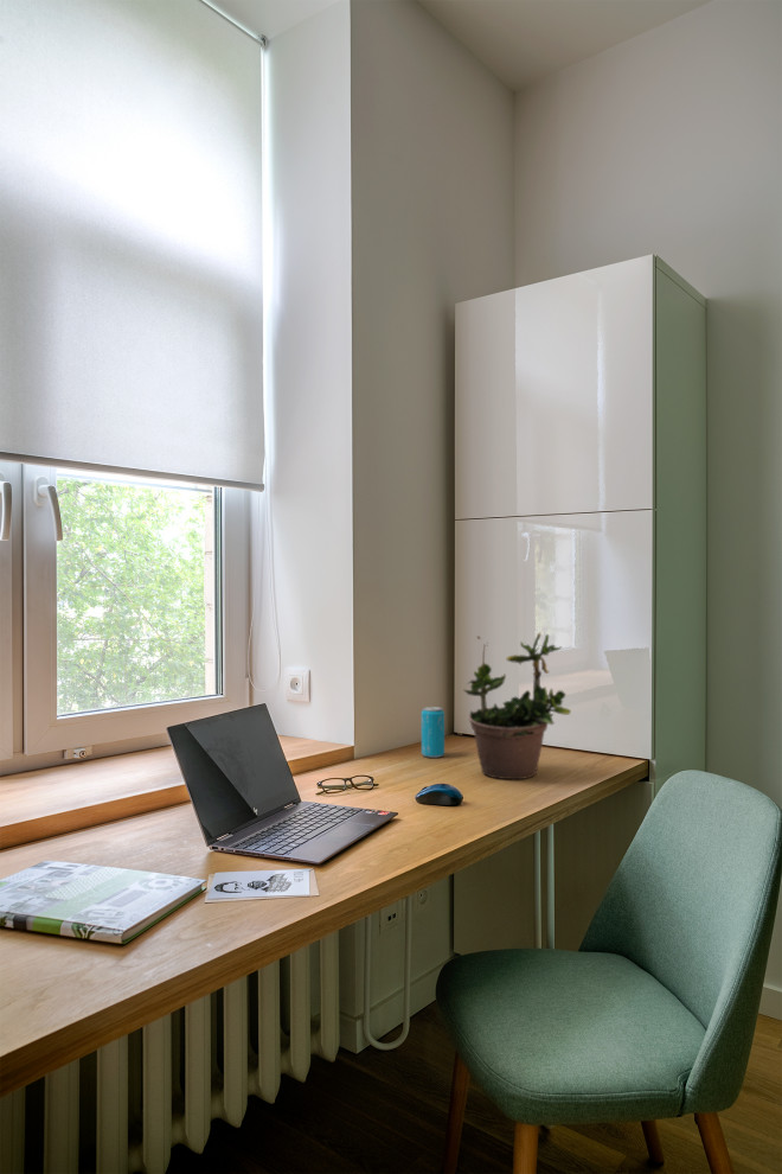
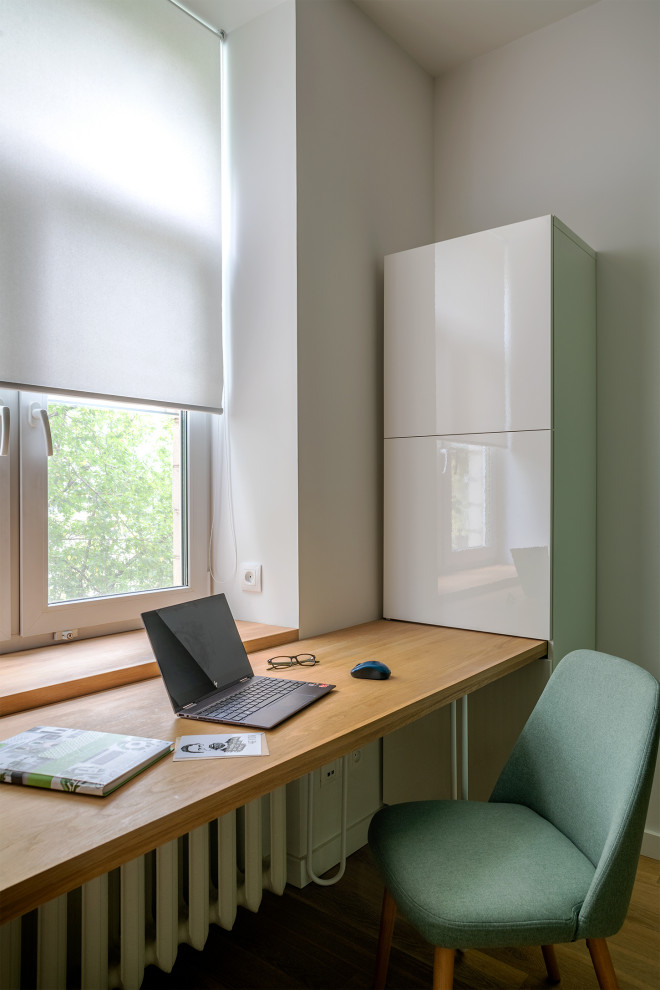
- beverage can [421,706,446,759]
- potted plant [462,631,572,780]
